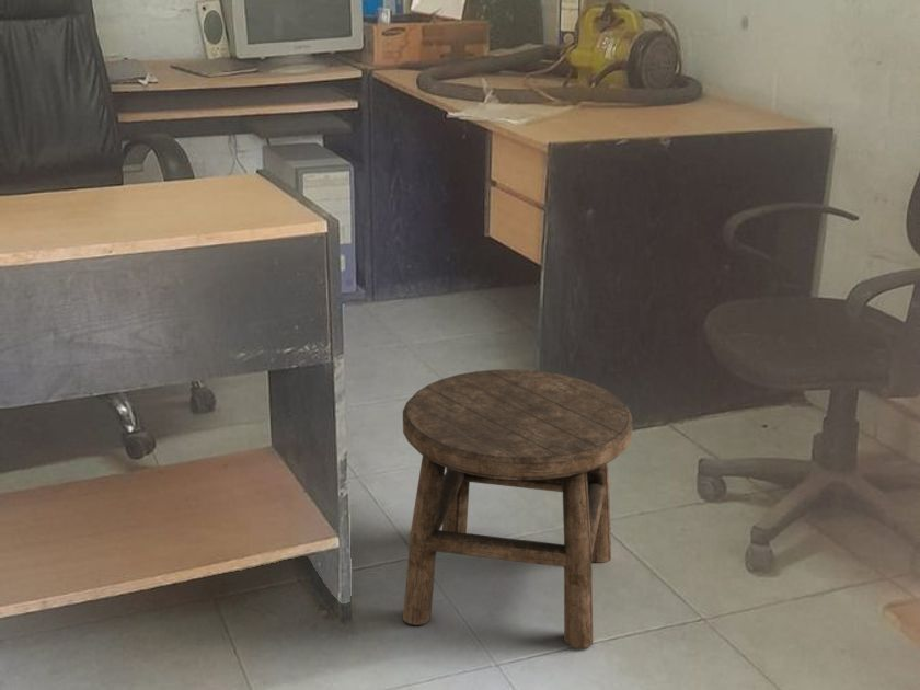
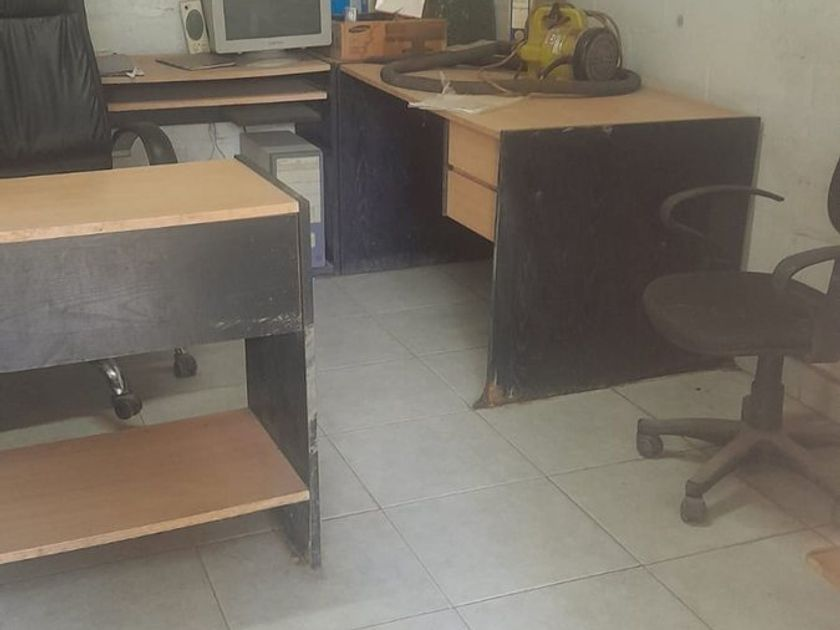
- stool [402,368,633,649]
